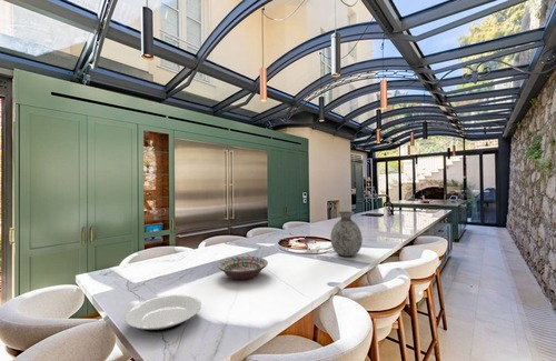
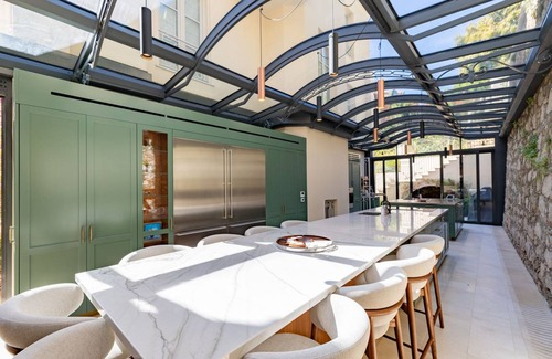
- vase [329,210,364,257]
- plate [123,293,202,333]
- decorative bowl [217,255,269,281]
